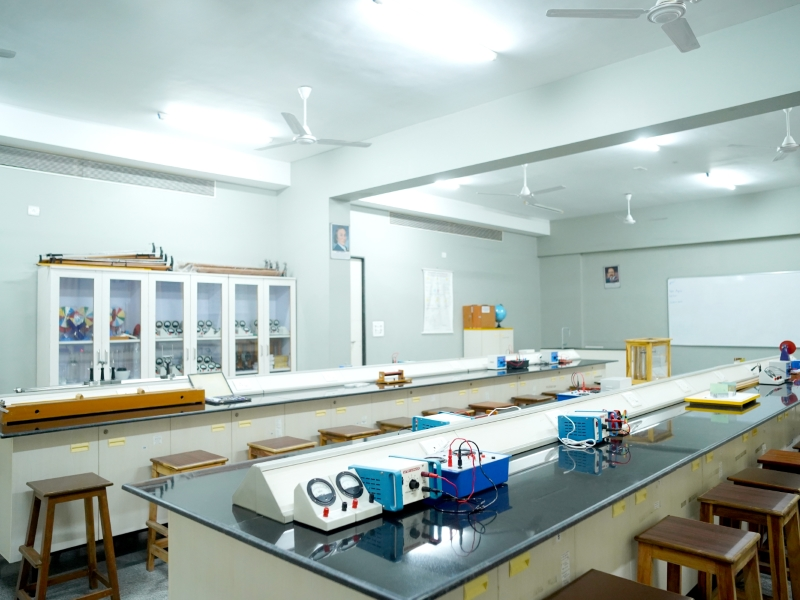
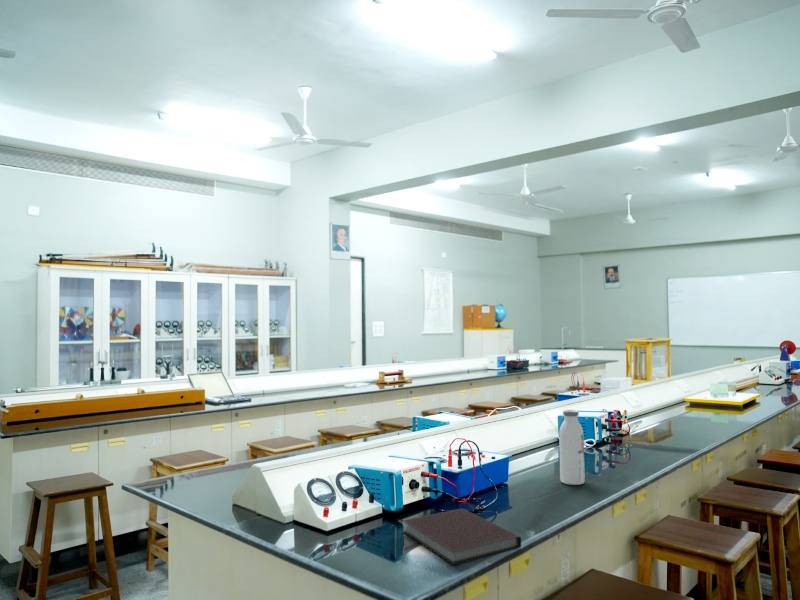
+ water bottle [558,409,586,486]
+ notebook [401,508,522,566]
